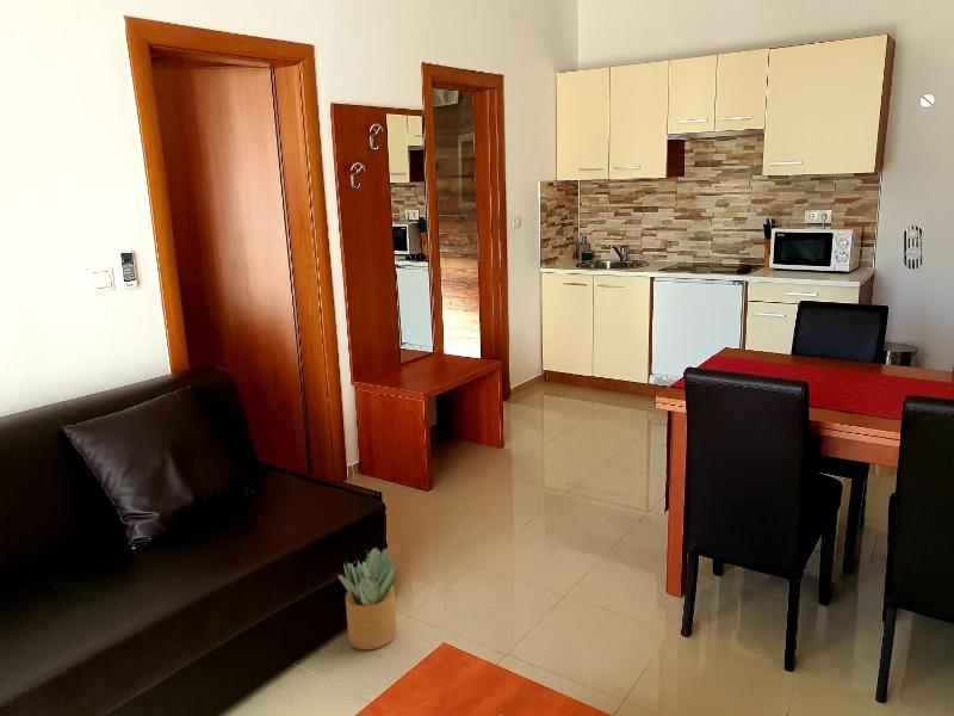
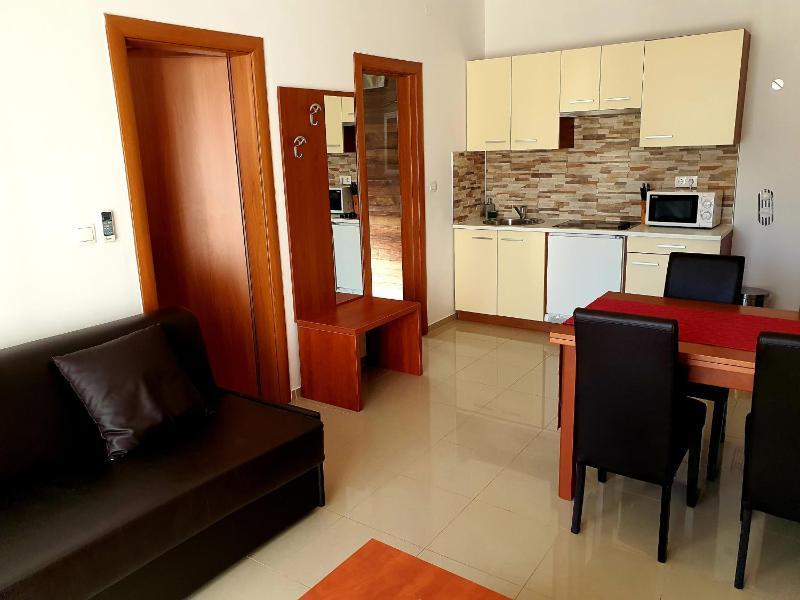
- potted plant [337,547,398,650]
